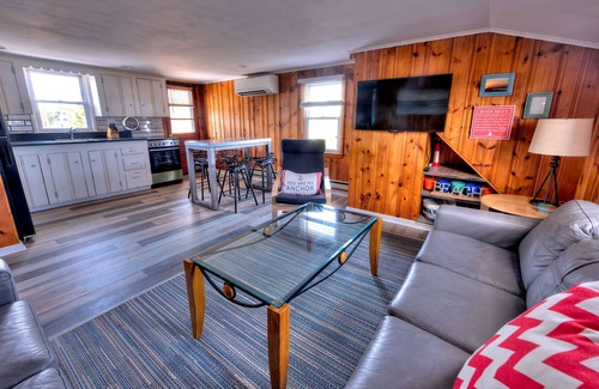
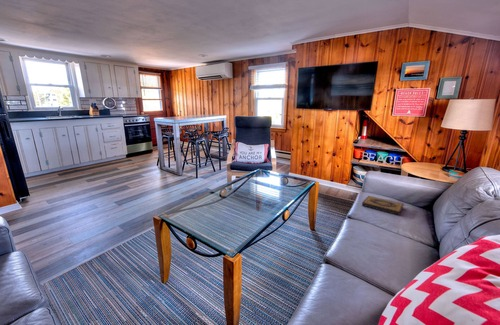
+ hardback book [361,195,405,216]
